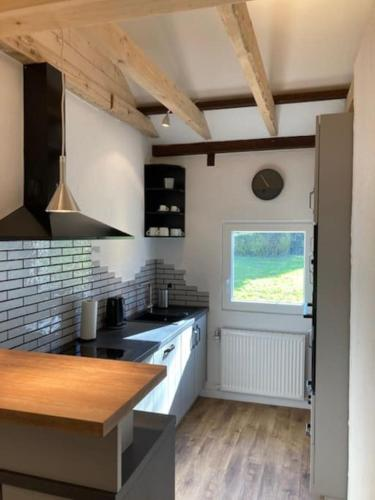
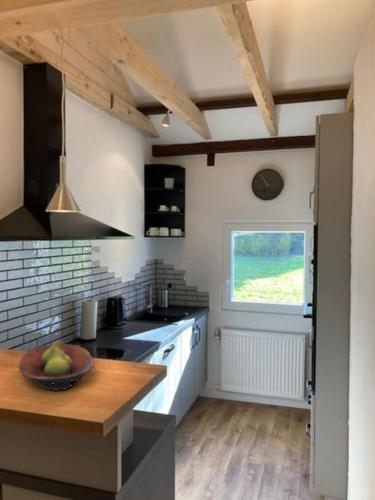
+ fruit bowl [18,340,95,392]
